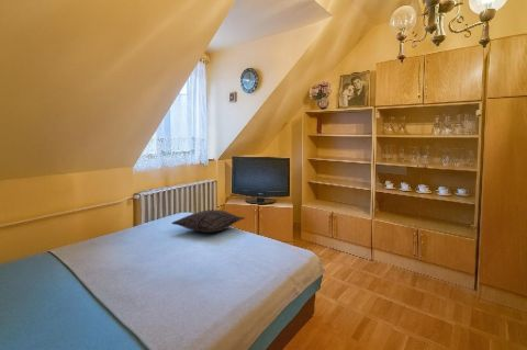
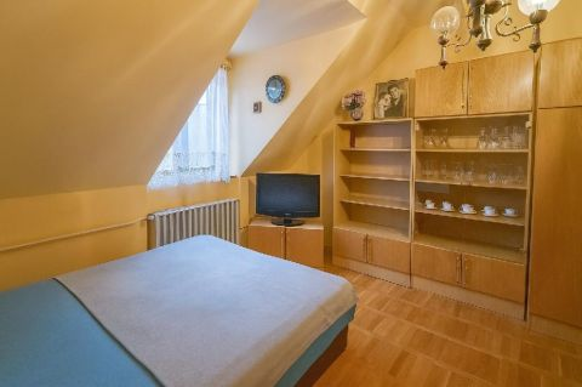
- pillow [170,208,246,234]
